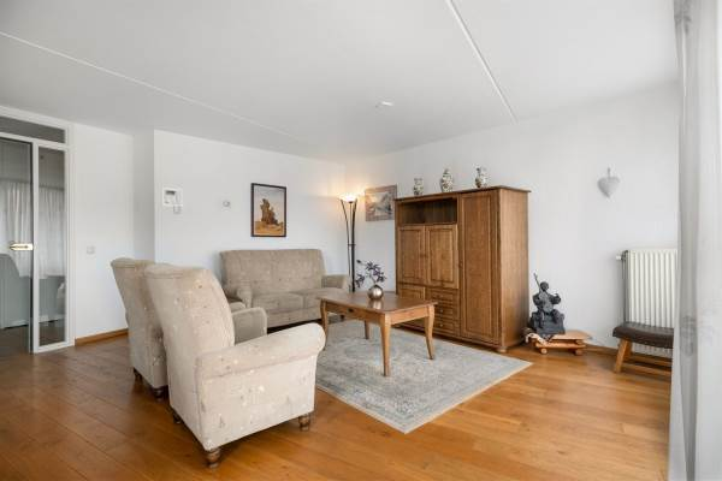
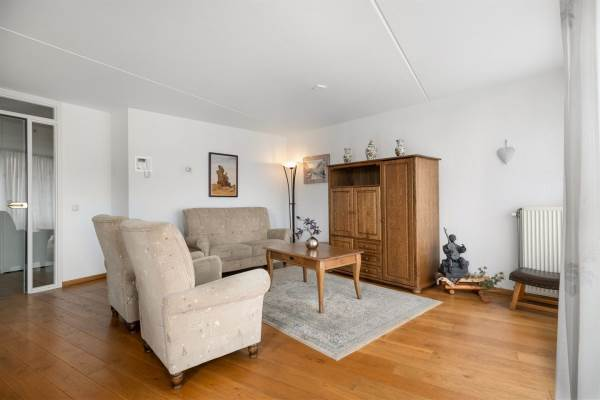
+ potted plant [463,266,506,304]
